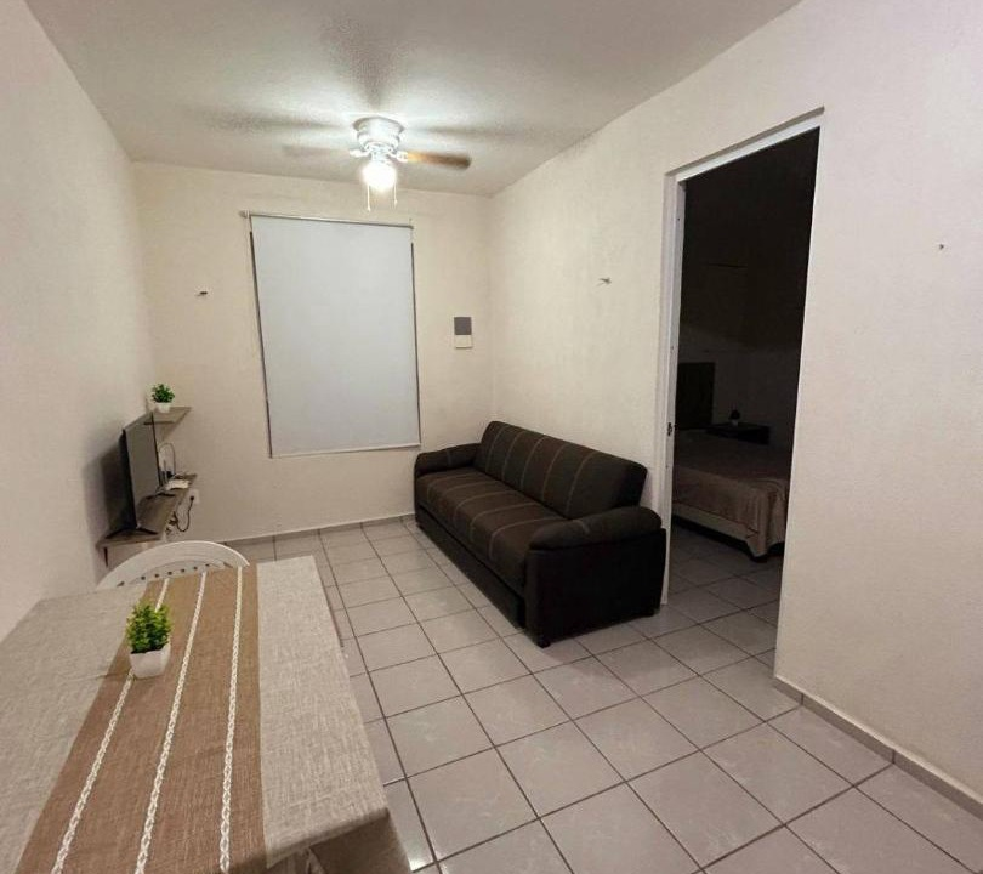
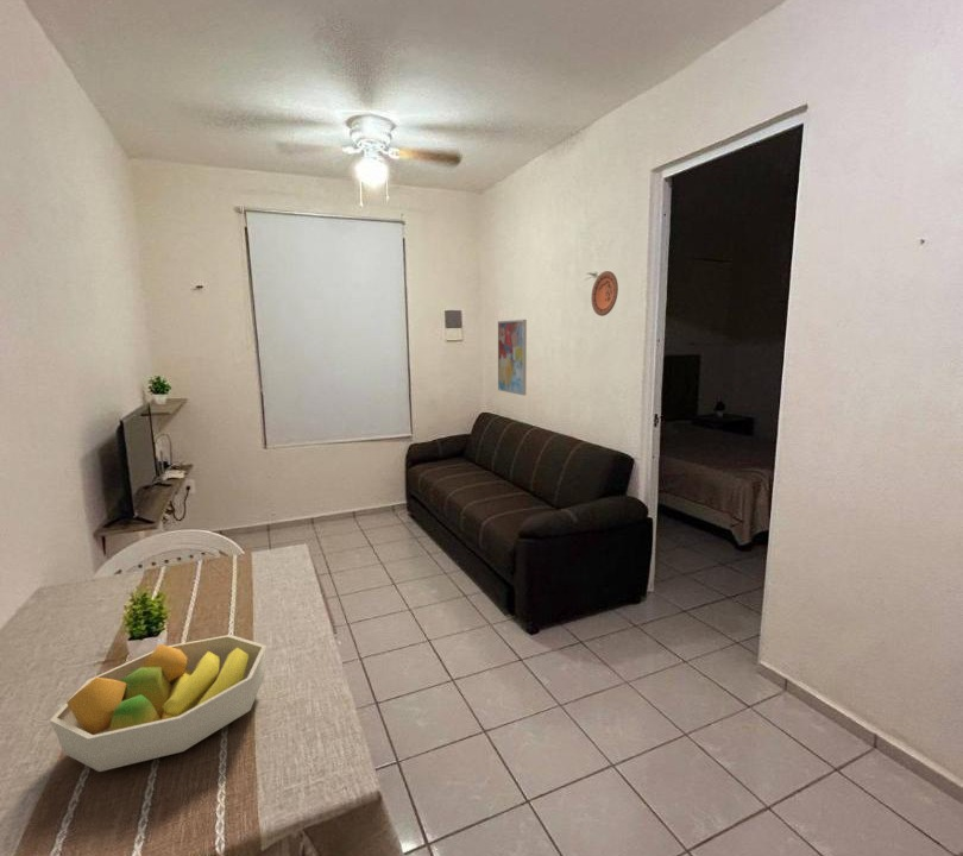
+ wall art [497,319,528,397]
+ fruit bowl [49,634,268,773]
+ decorative plate [590,270,619,317]
